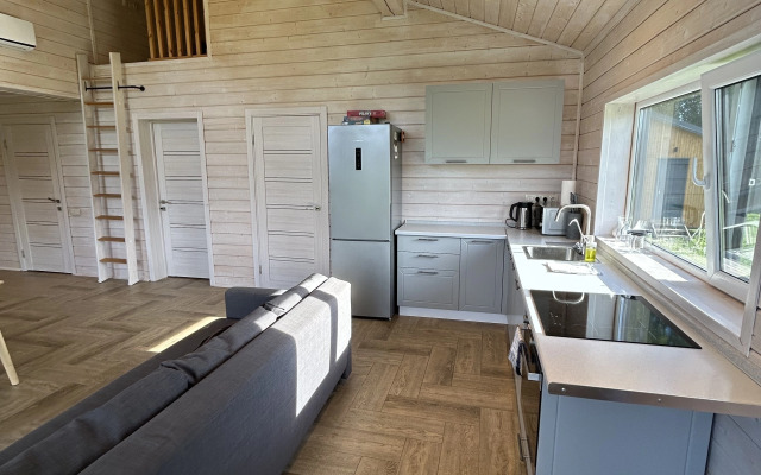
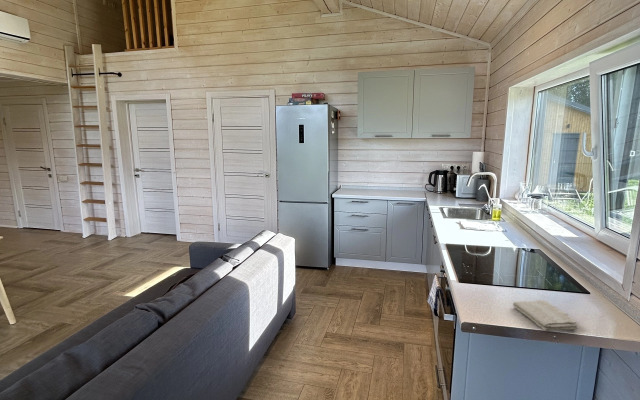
+ washcloth [512,299,579,332]
